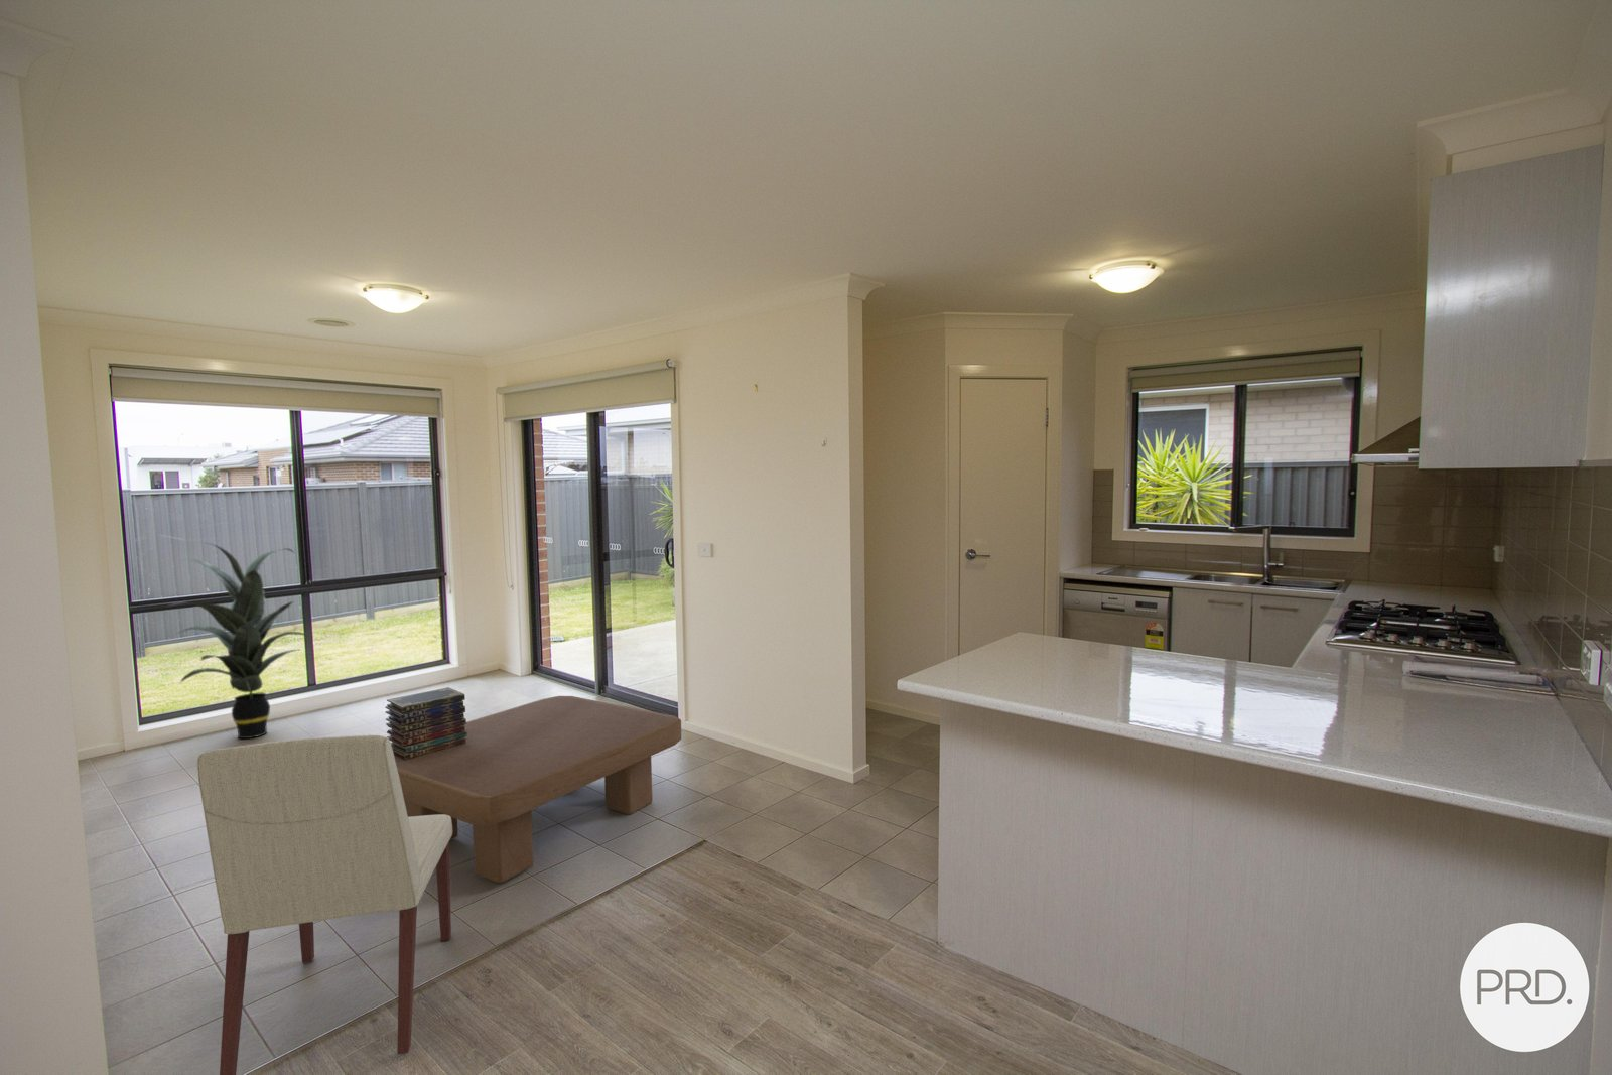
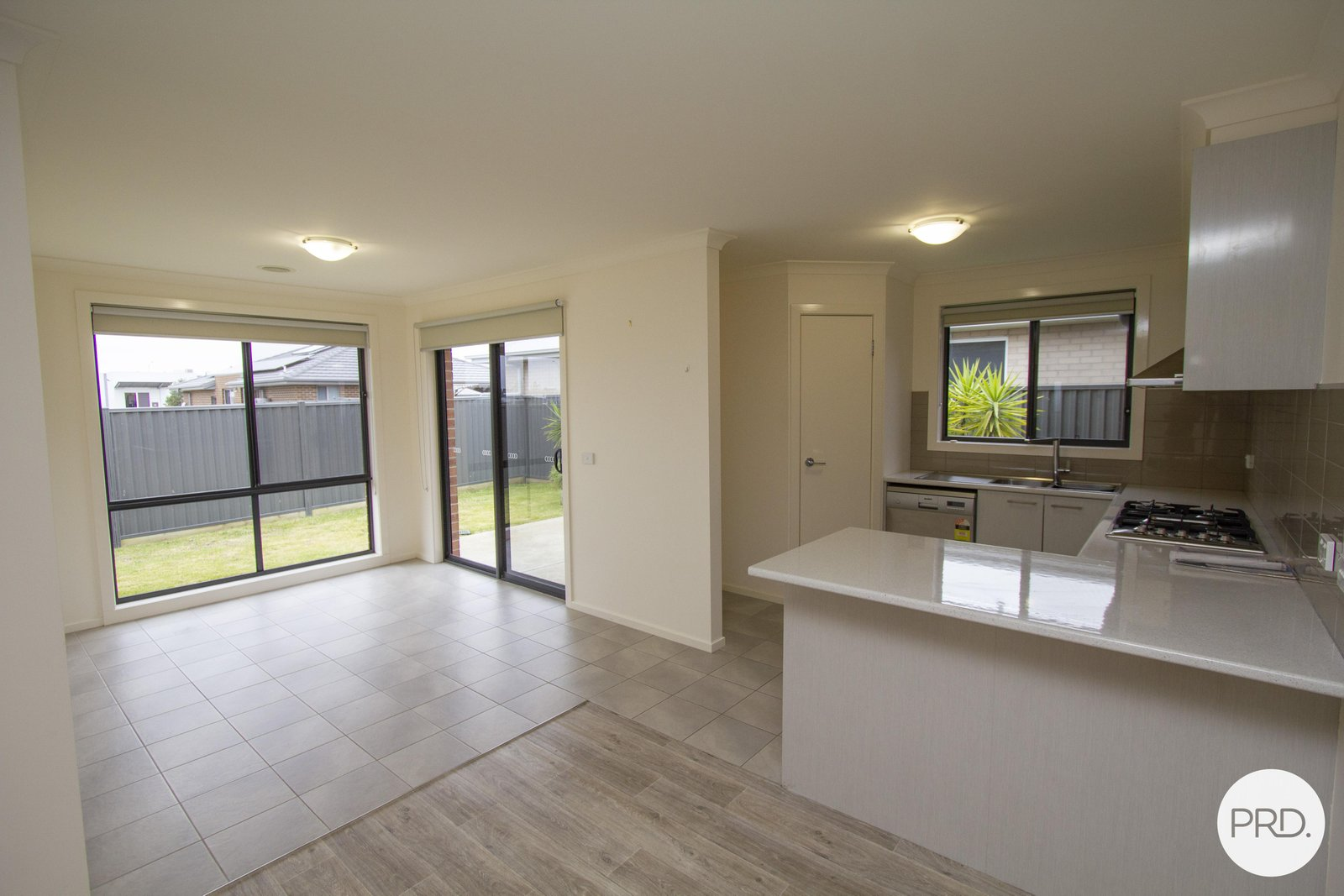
- indoor plant [167,542,314,739]
- coffee table [393,695,682,884]
- chair [197,734,452,1075]
- book stack [384,686,468,761]
